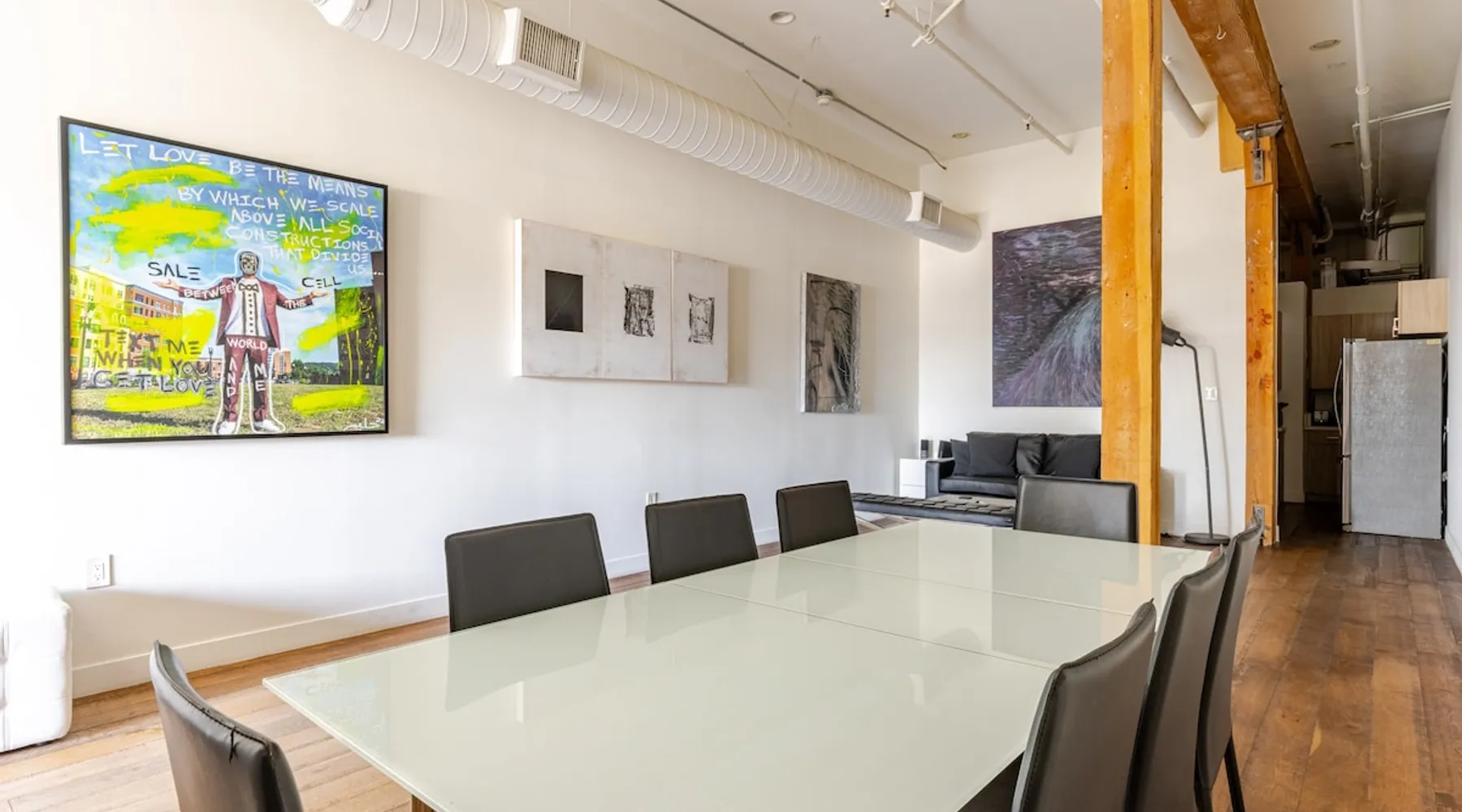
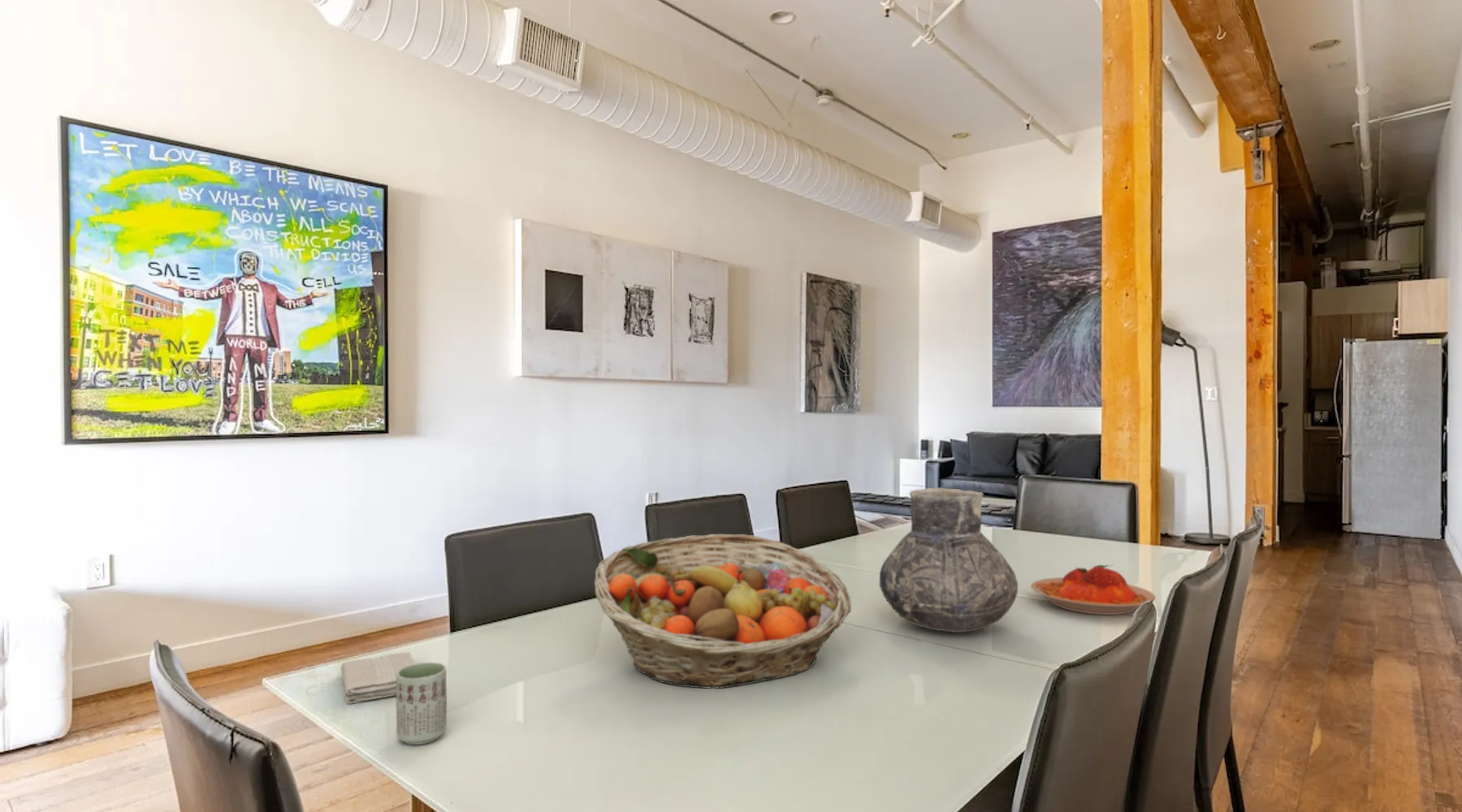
+ cup [396,662,448,745]
+ plate [1030,564,1157,615]
+ vase [879,487,1019,633]
+ washcloth [340,651,417,704]
+ fruit basket [594,533,852,689]
